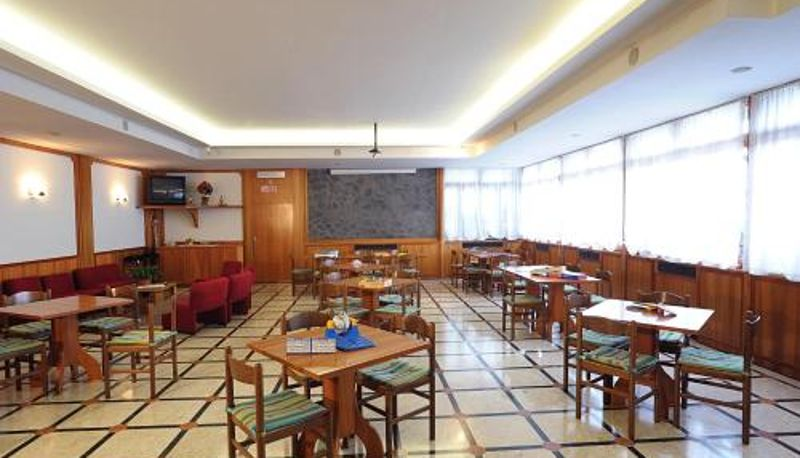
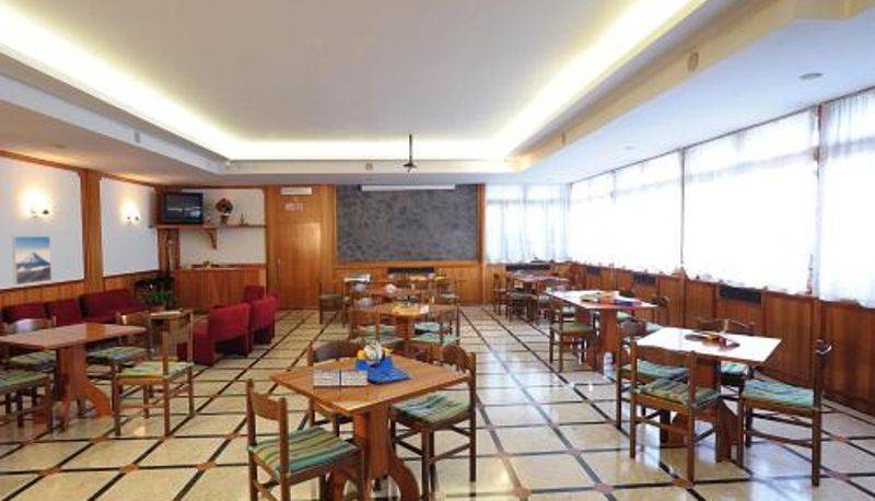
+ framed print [11,235,52,286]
